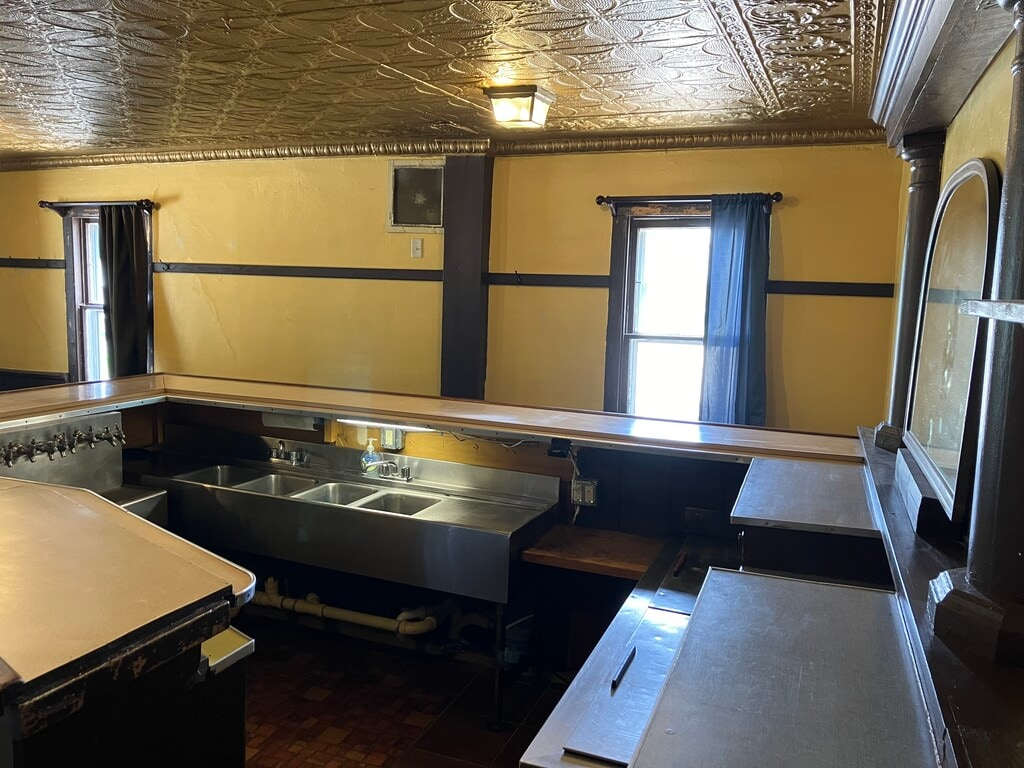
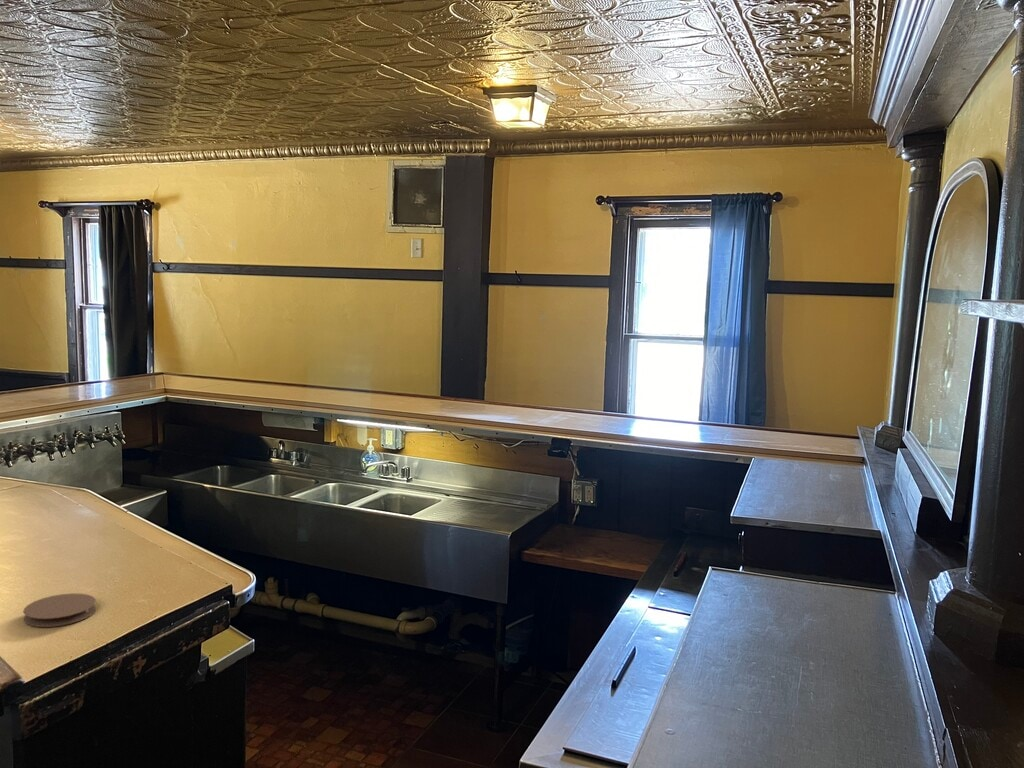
+ coaster [22,592,97,628]
